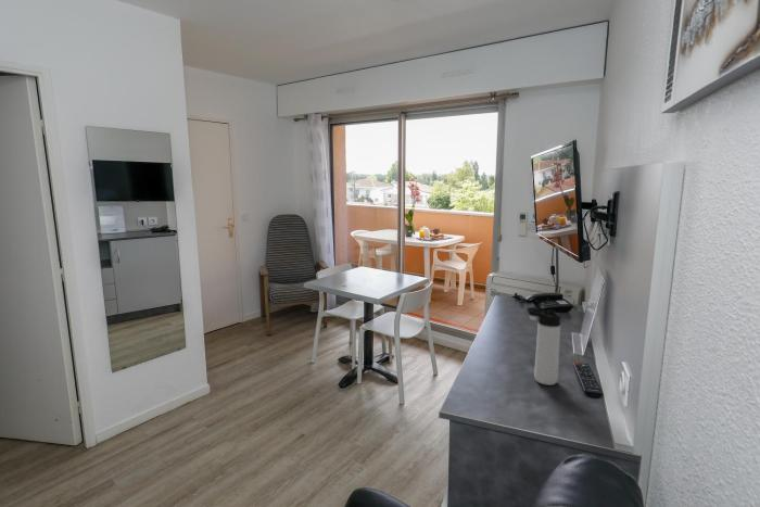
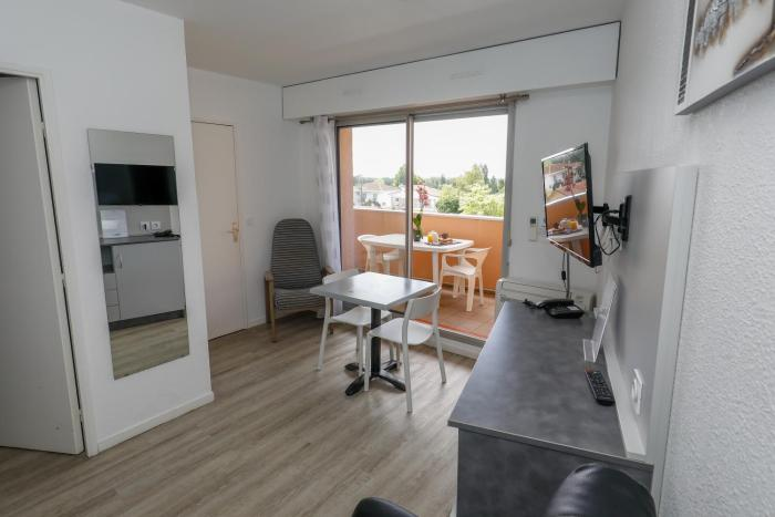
- thermos bottle [525,306,562,386]
